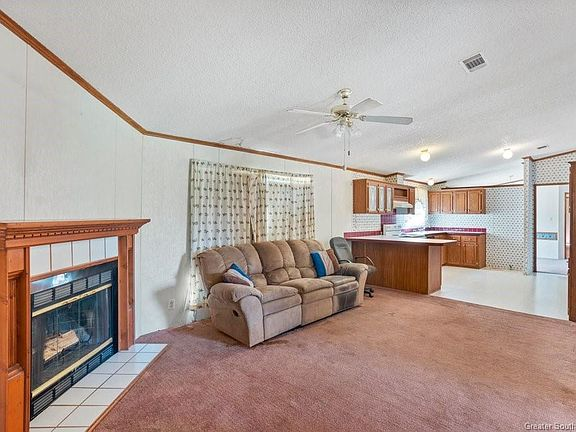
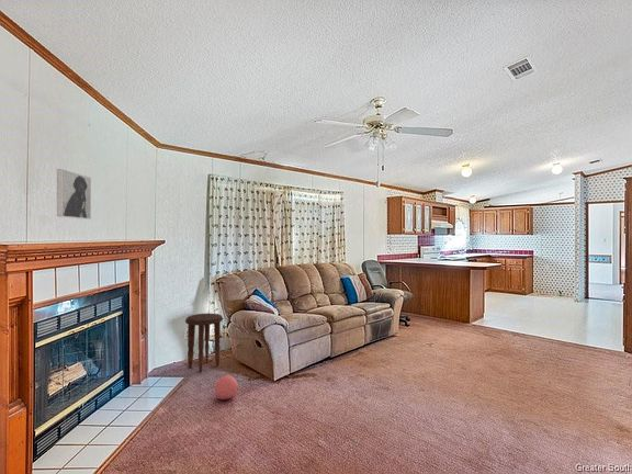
+ side table [184,312,224,373]
+ ball [214,374,239,400]
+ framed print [56,168,92,221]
